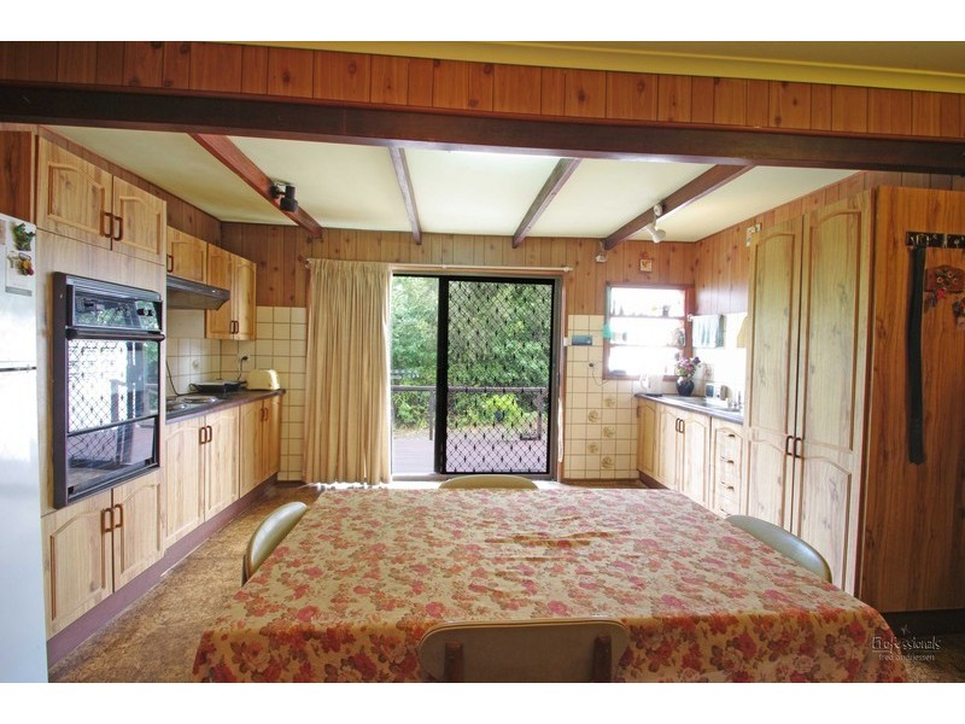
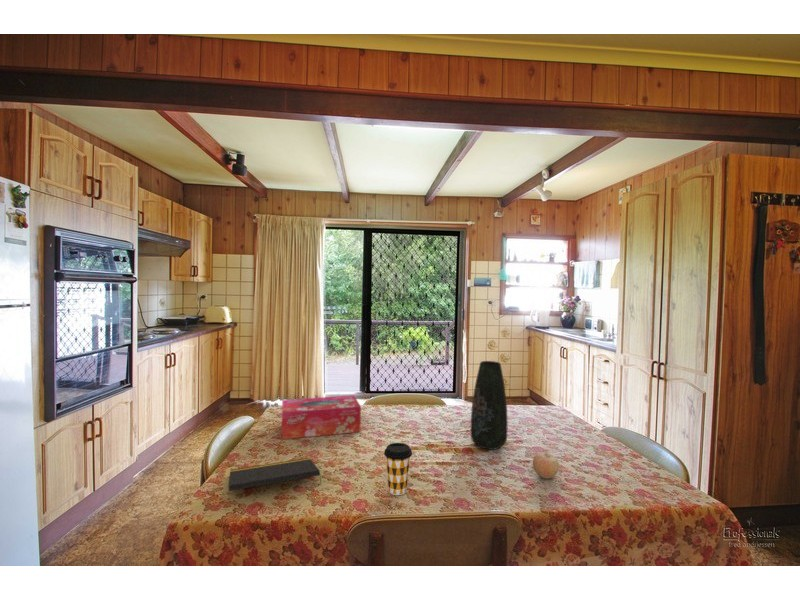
+ fruit [532,449,560,480]
+ coffee cup [383,442,413,496]
+ vase [470,360,509,451]
+ notepad [228,457,323,492]
+ tissue box [281,394,362,440]
